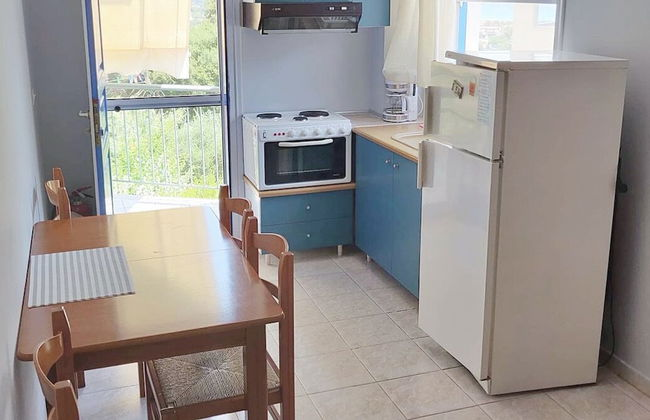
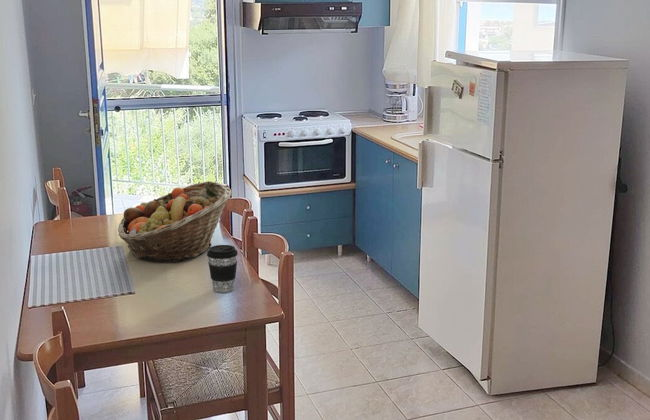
+ fruit basket [117,180,233,263]
+ coffee cup [206,244,239,294]
